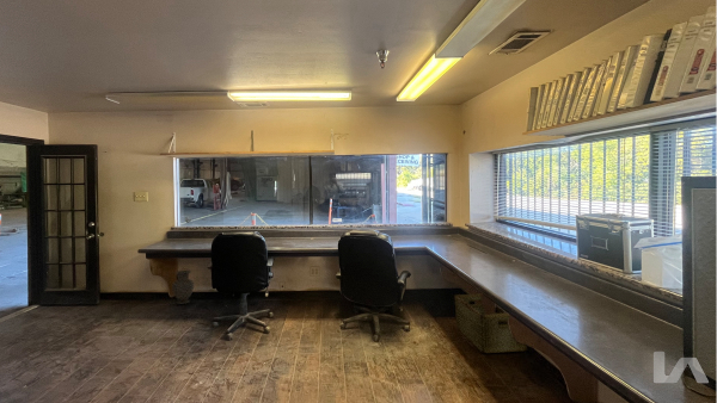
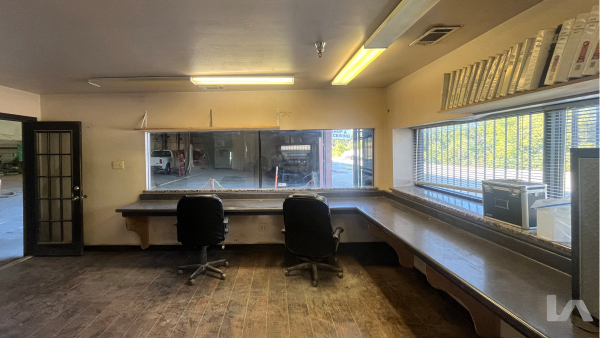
- vase [171,269,195,305]
- hamper [453,293,528,354]
